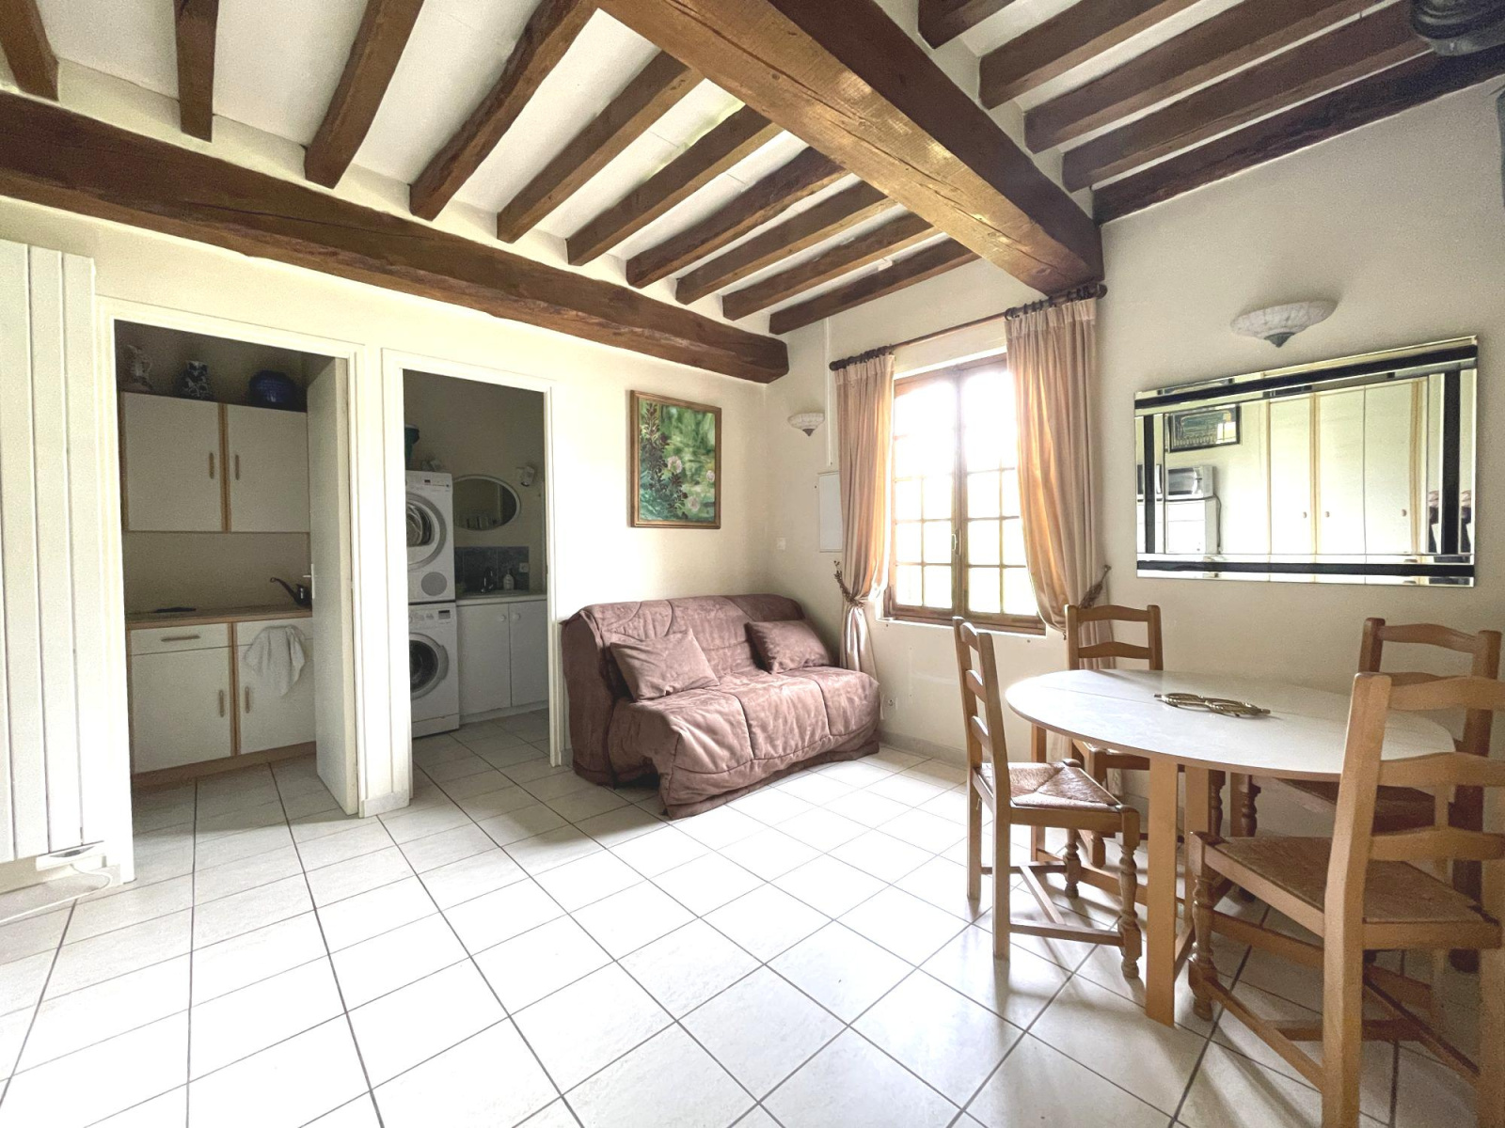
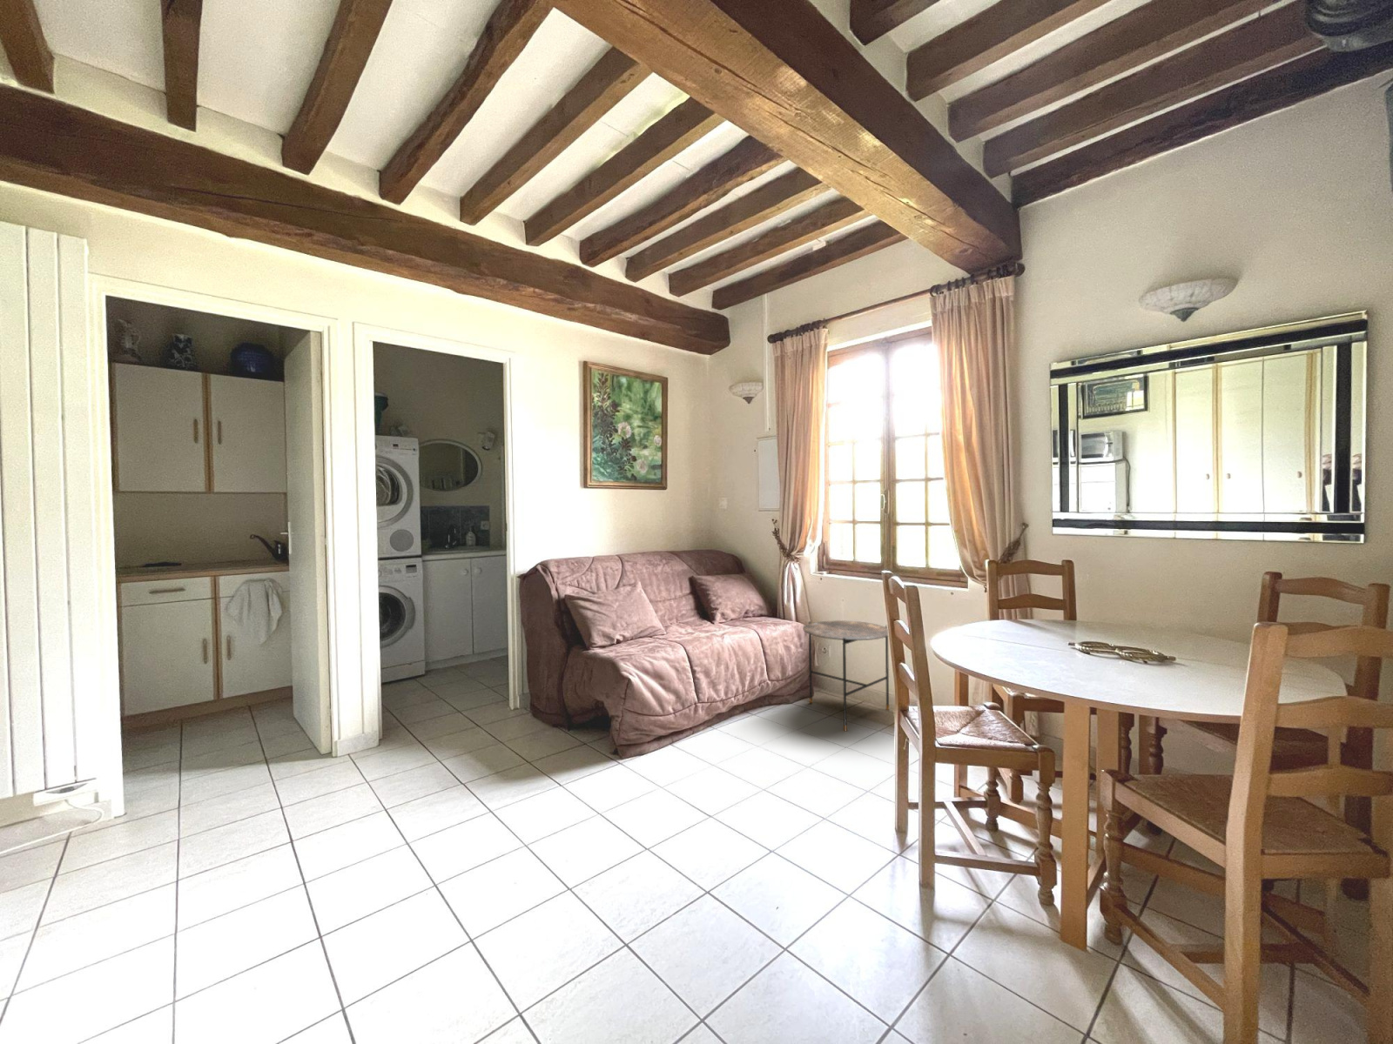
+ side table [802,620,890,733]
